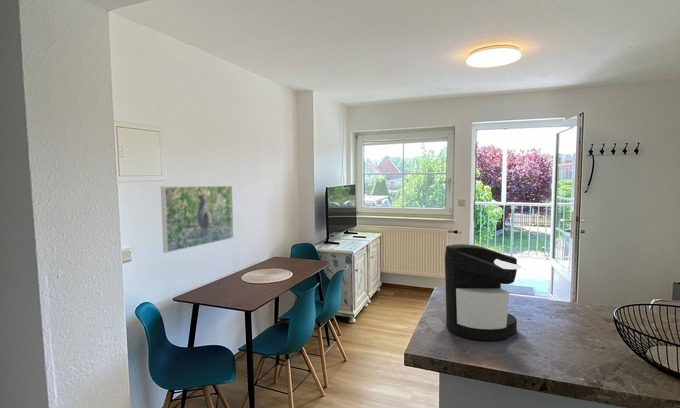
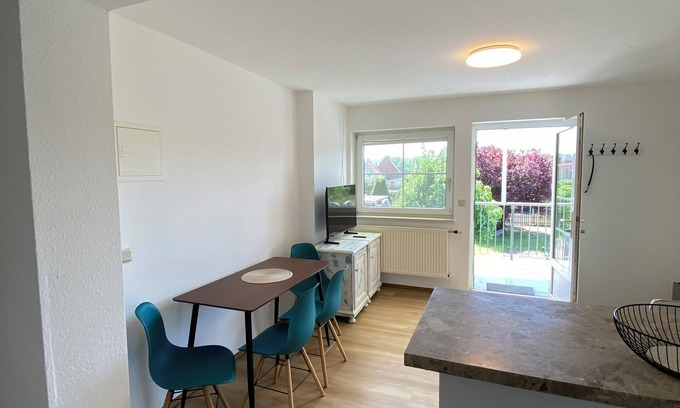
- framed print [160,185,235,254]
- coffee maker [444,243,522,341]
